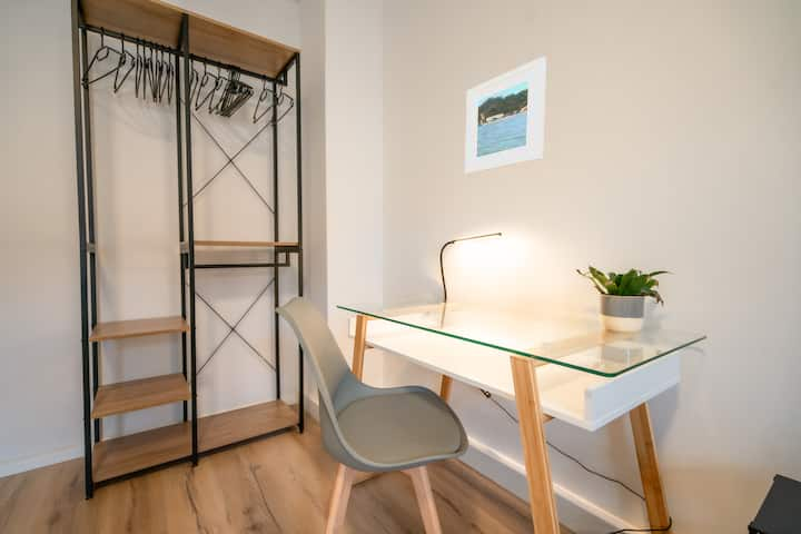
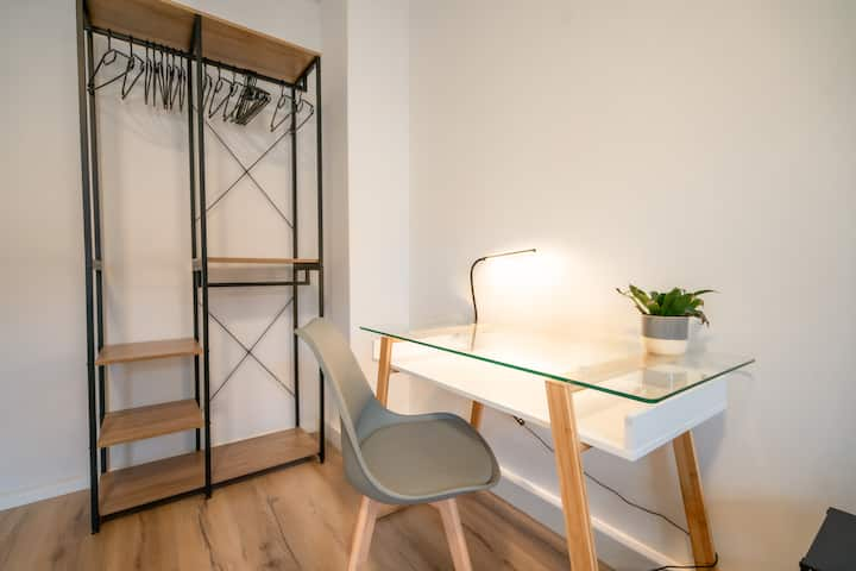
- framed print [464,56,547,176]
